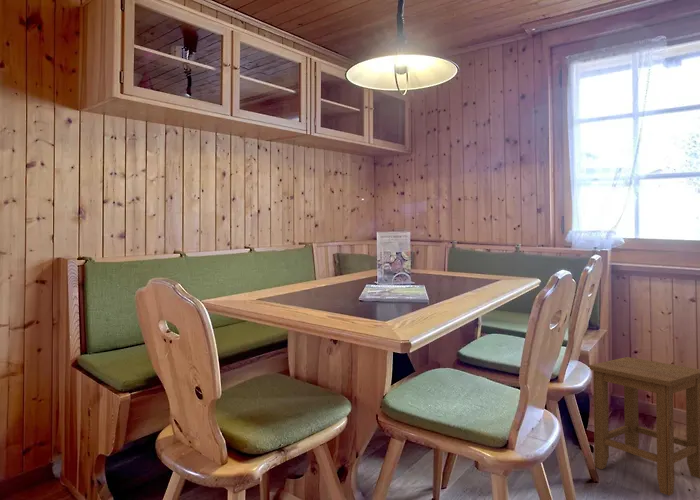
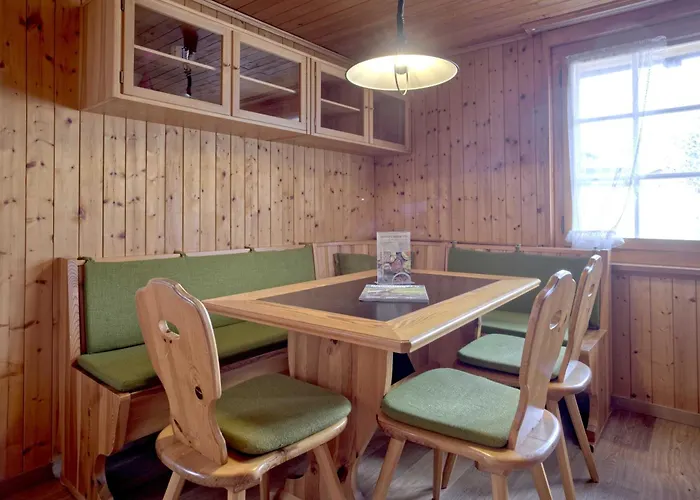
- stool [587,356,700,497]
